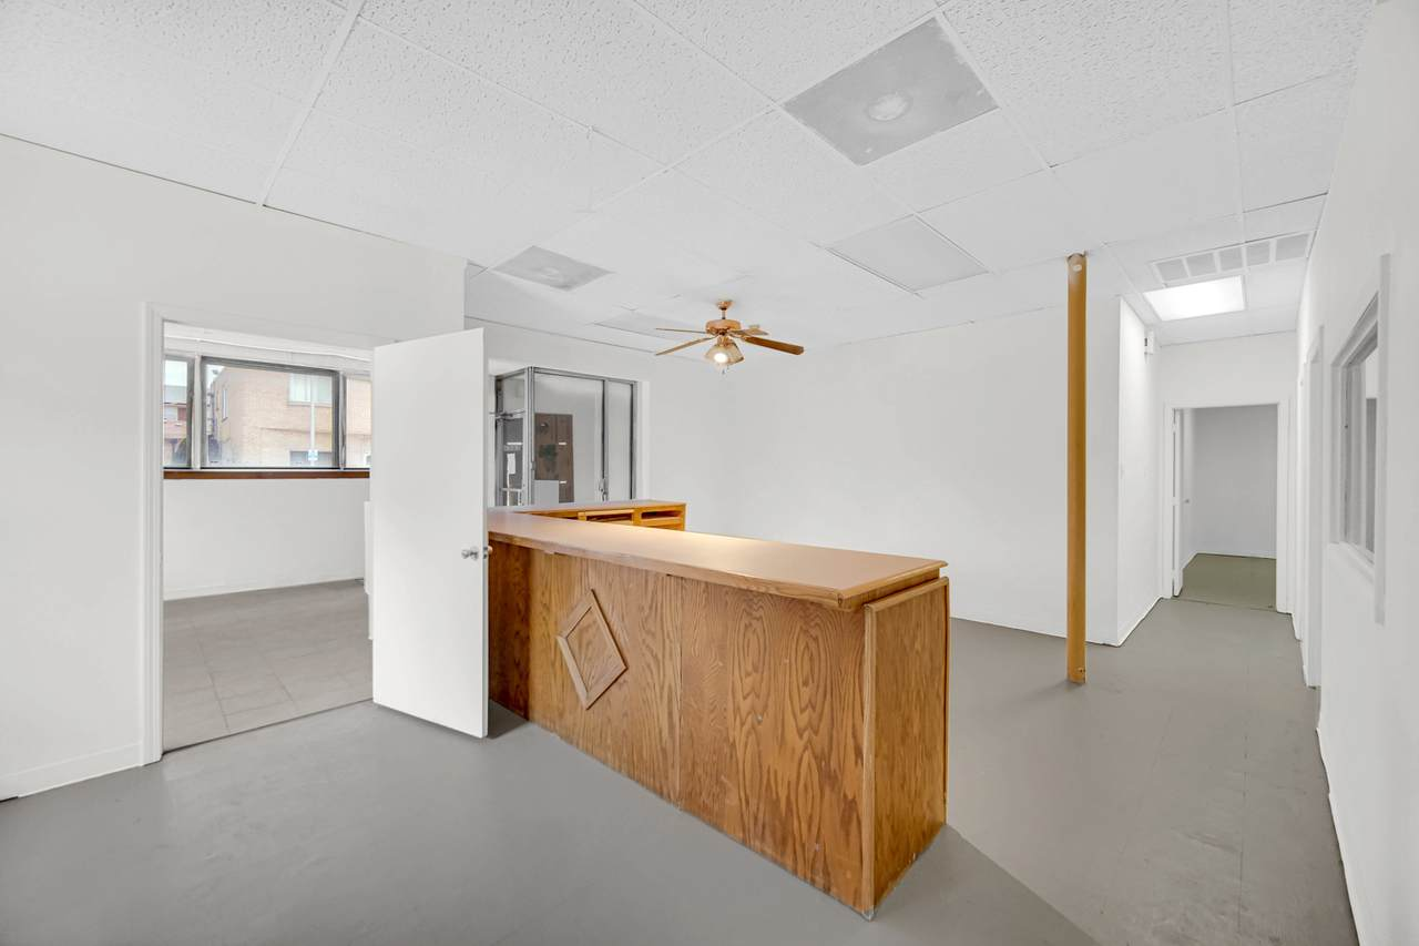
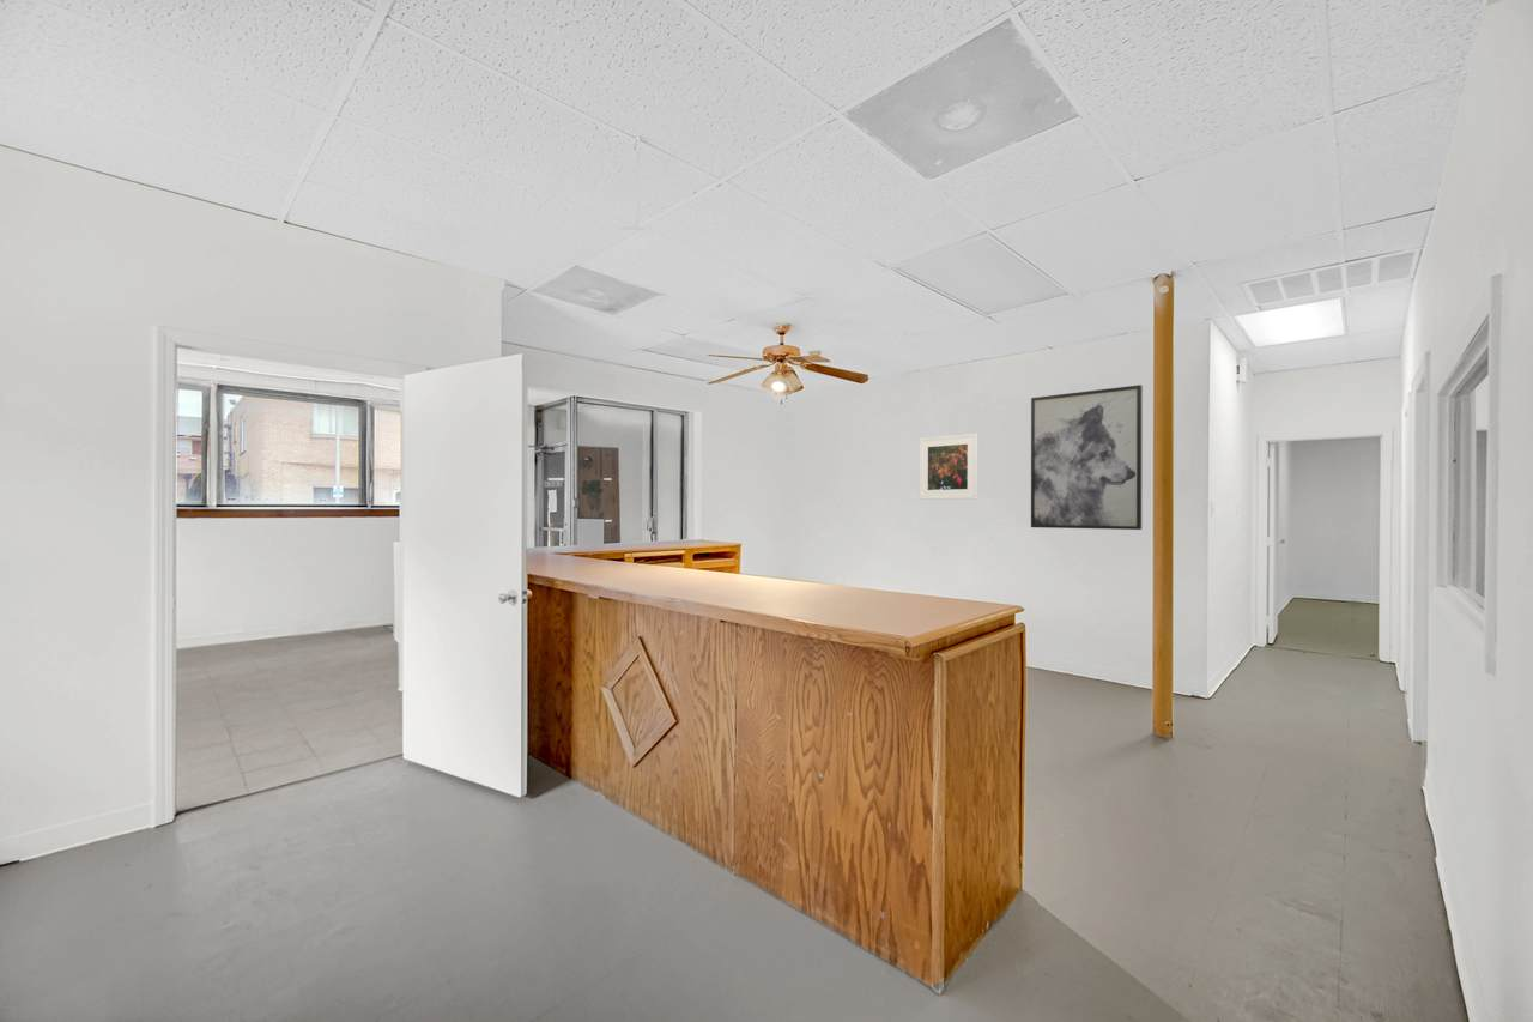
+ wall art [1030,383,1144,531]
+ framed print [919,433,978,501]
